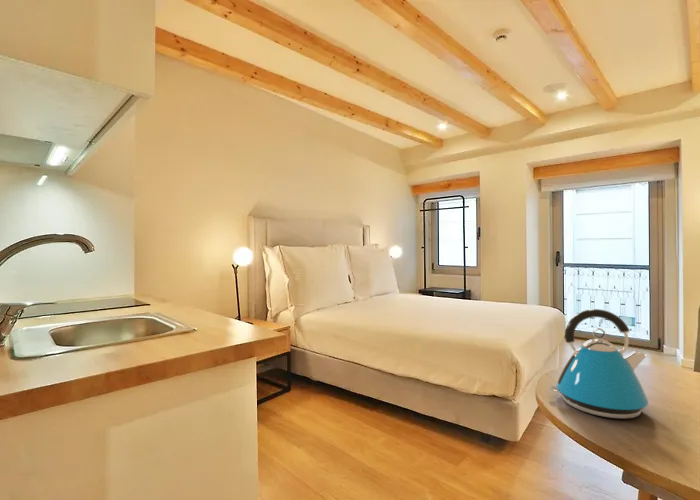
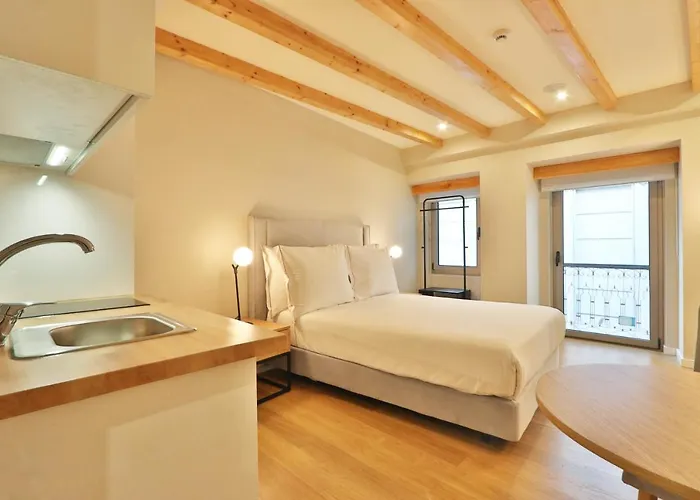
- kettle [549,308,649,420]
